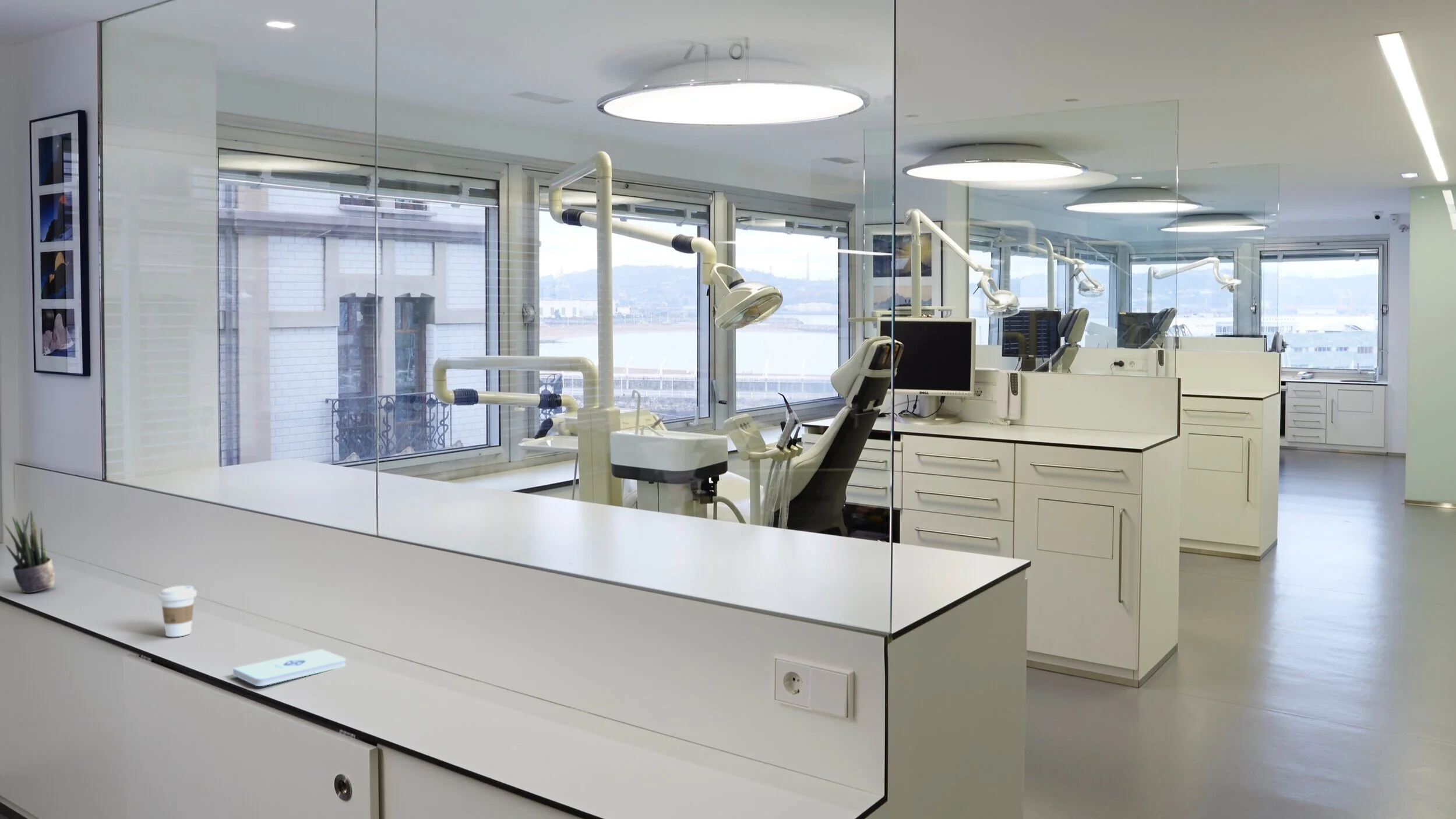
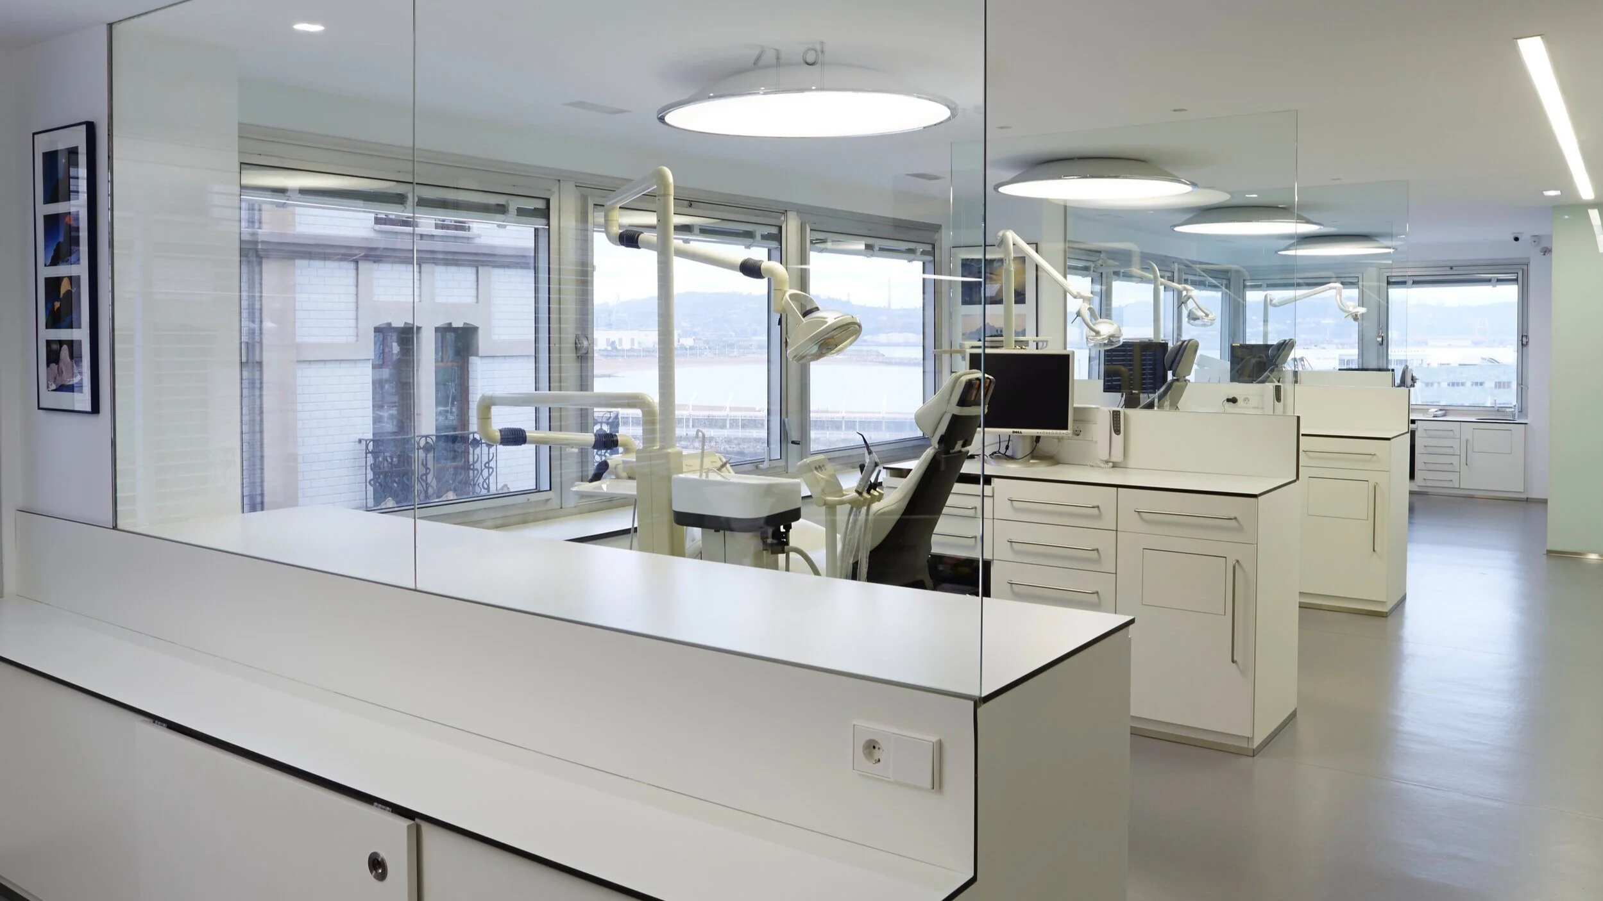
- potted plant [3,510,55,594]
- coffee cup [158,585,198,637]
- notepad [232,648,347,687]
